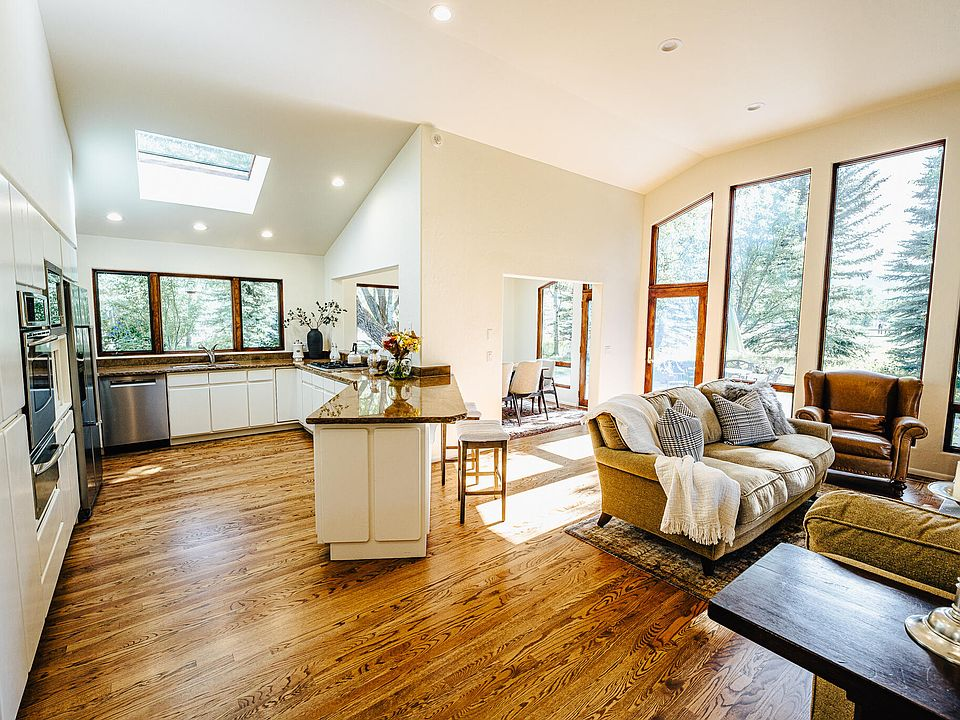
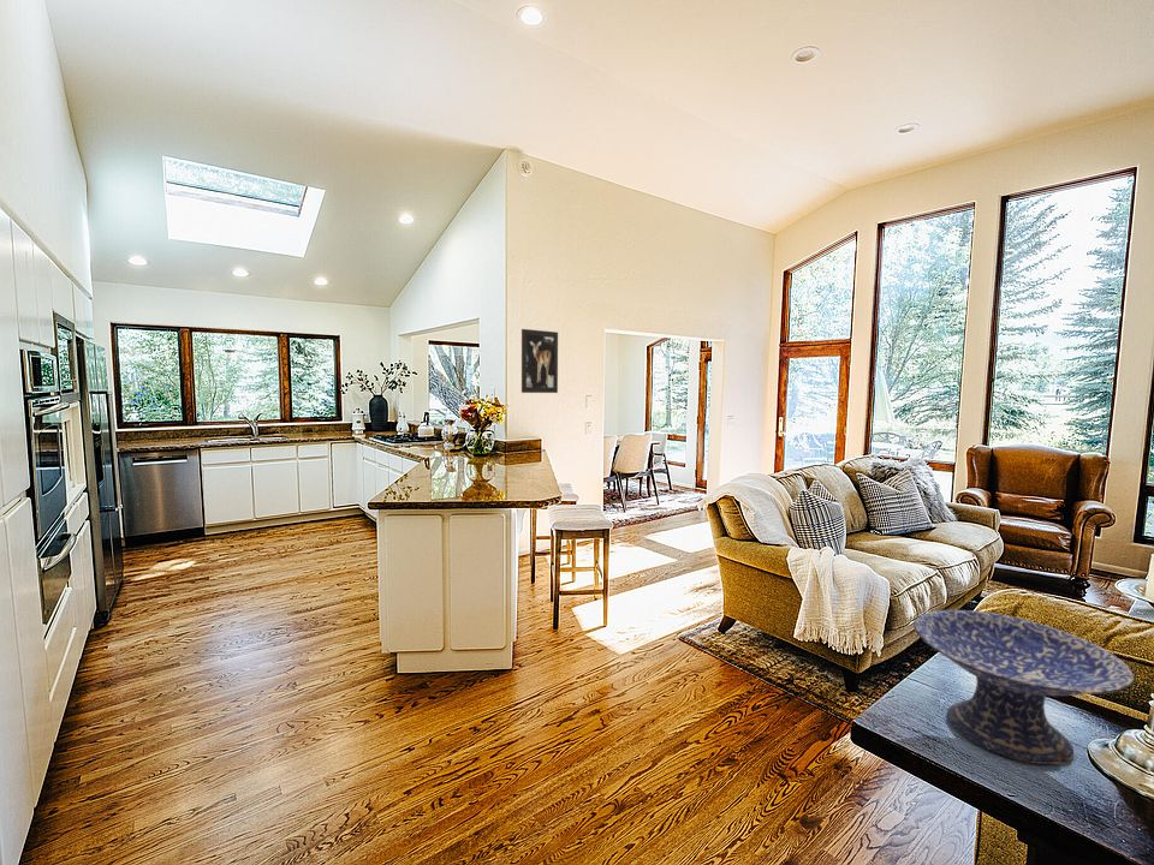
+ wall art [521,328,559,394]
+ decorative bowl [912,609,1135,765]
